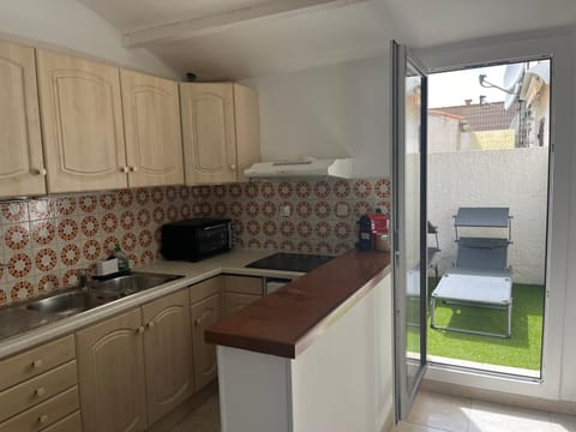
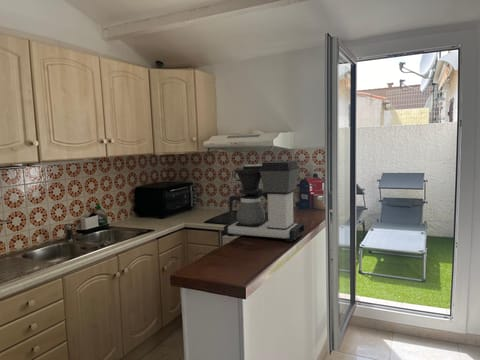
+ coffee maker [223,160,305,243]
